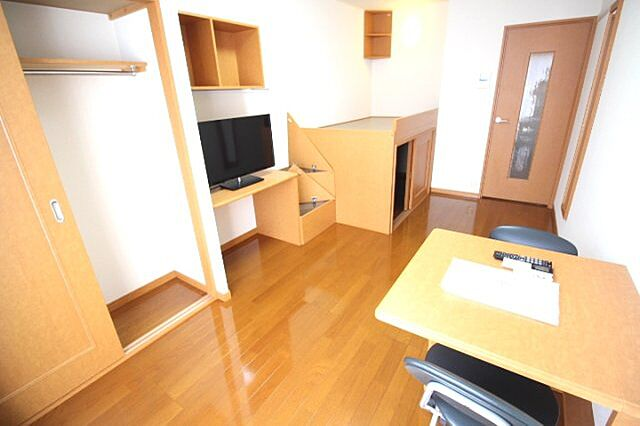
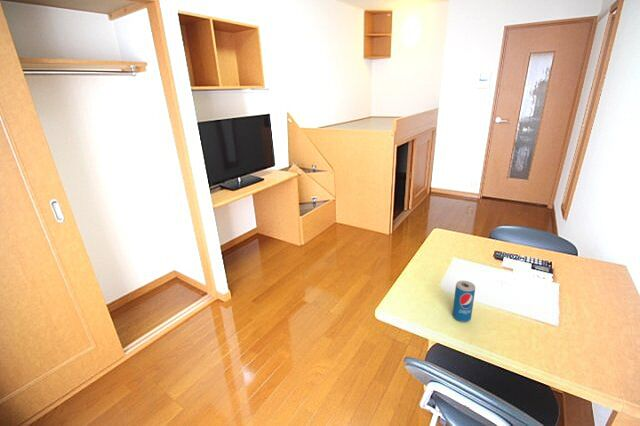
+ beverage can [452,280,476,323]
